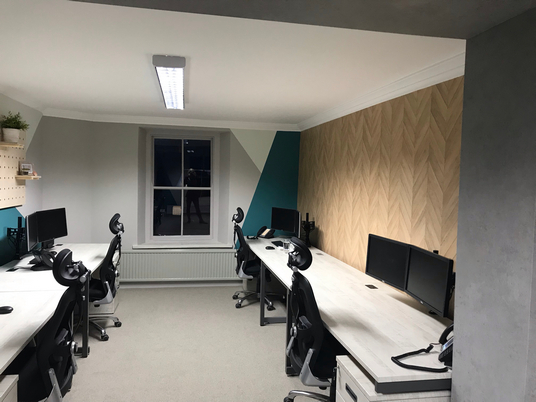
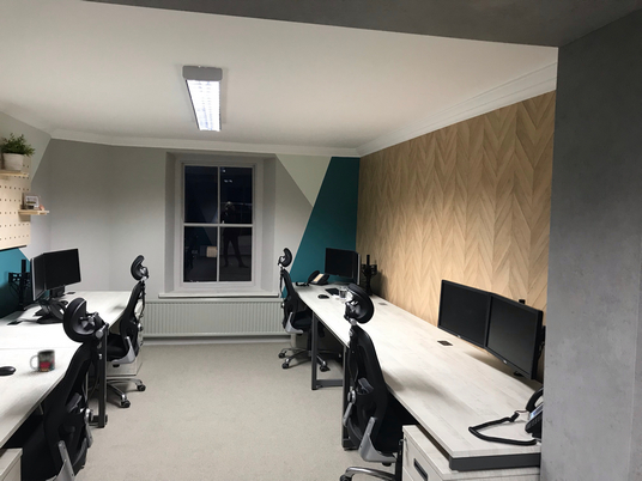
+ mug [29,348,56,373]
